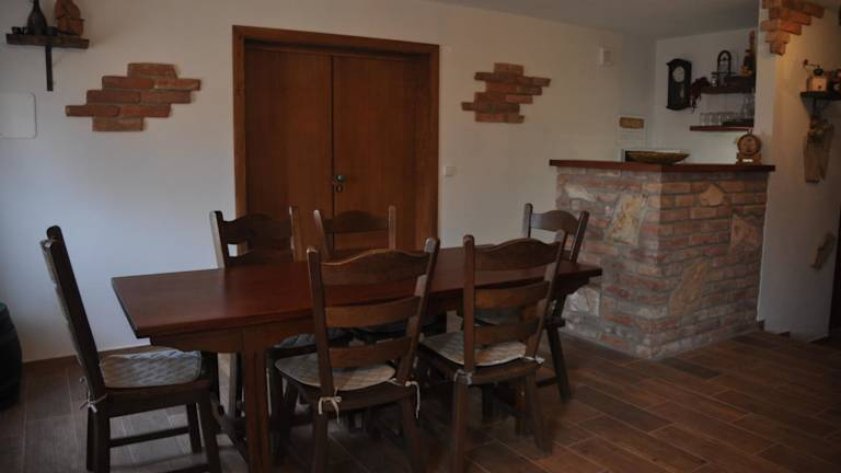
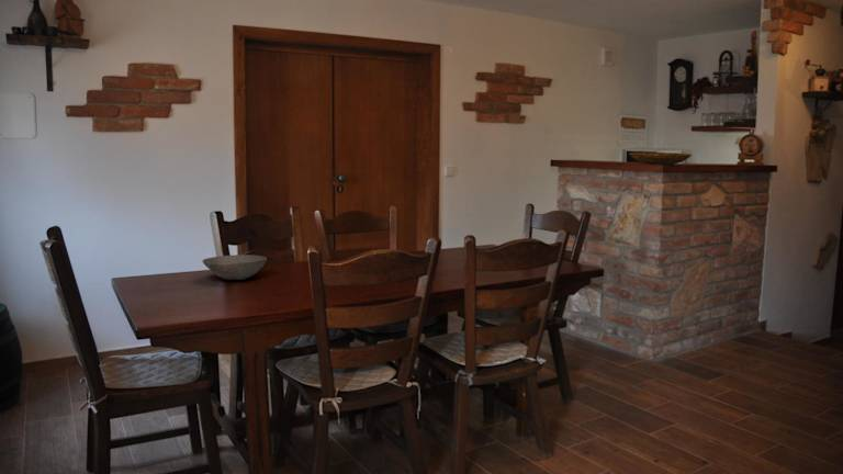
+ bowl [202,253,268,281]
